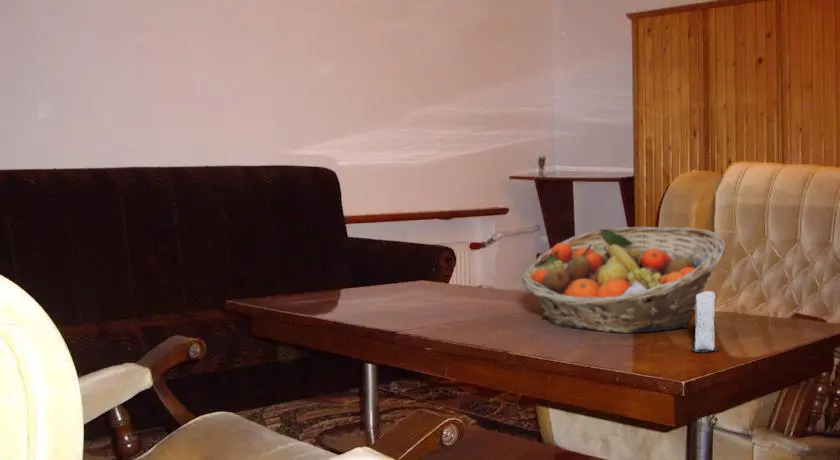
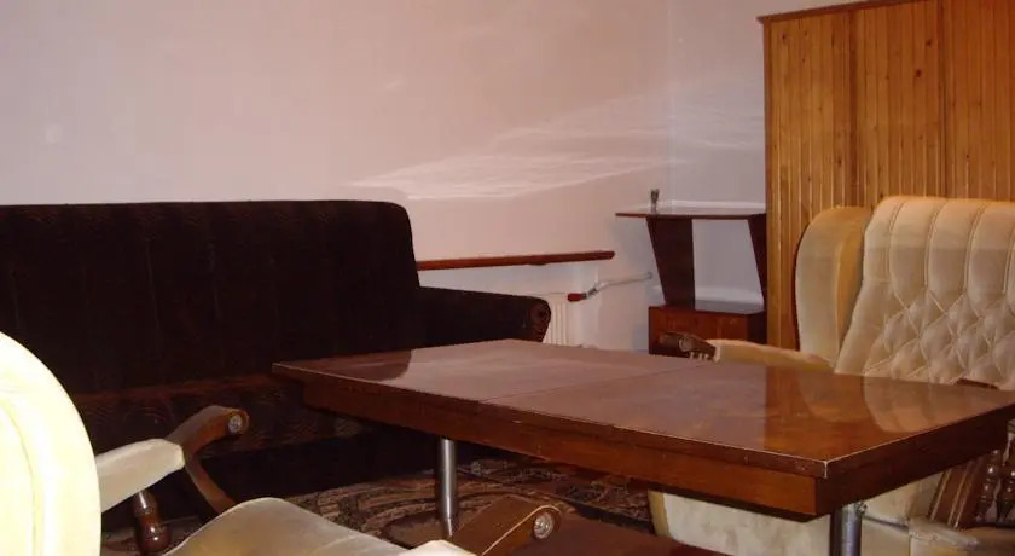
- candle [691,290,720,353]
- fruit basket [521,226,726,334]
